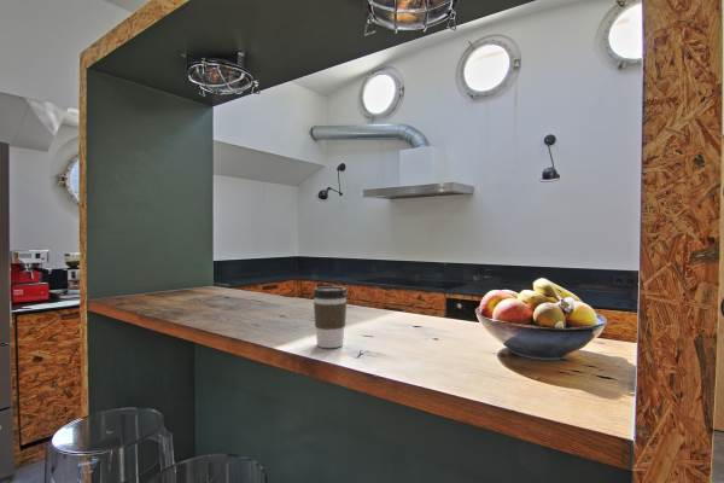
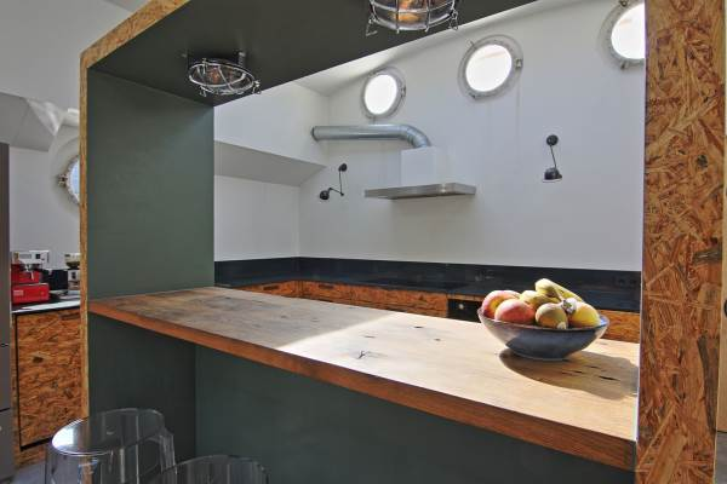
- coffee cup [311,285,349,349]
